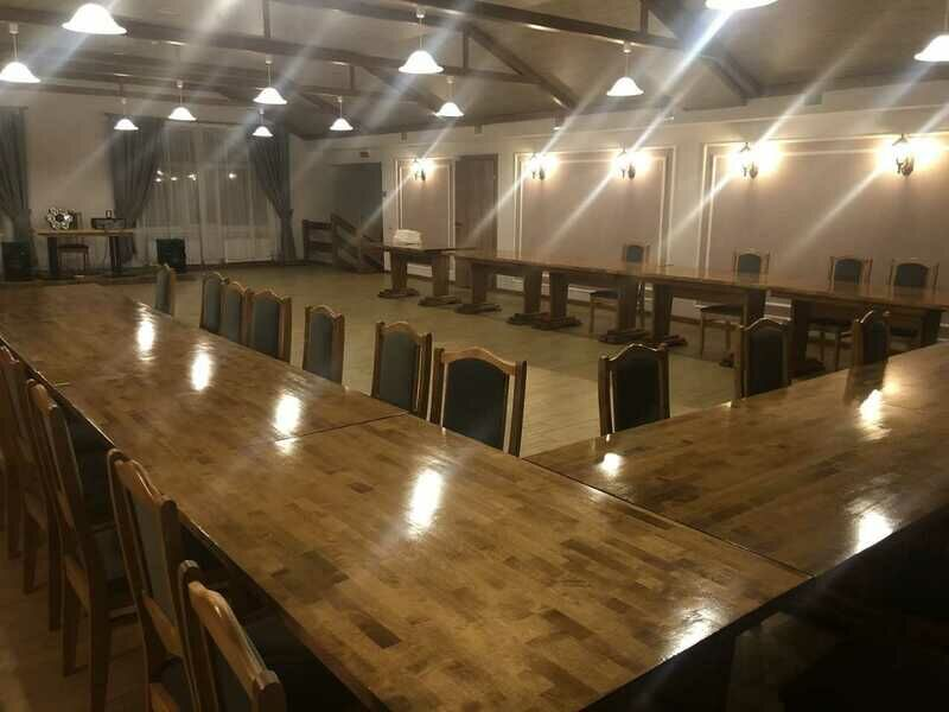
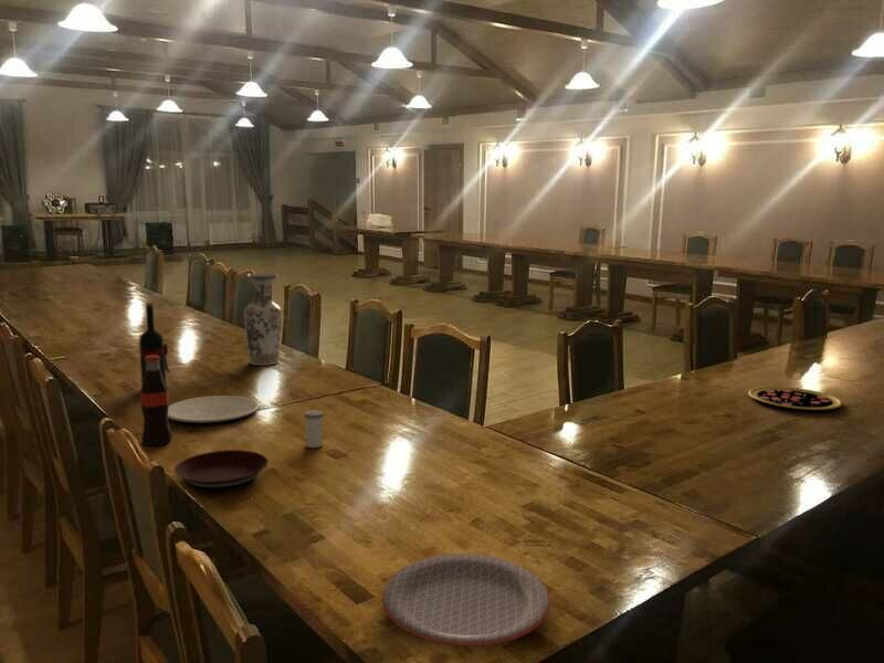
+ bottle [139,356,173,446]
+ wine bottle [138,302,171,388]
+ plate [173,449,270,490]
+ plate [381,552,551,648]
+ plate [168,394,260,424]
+ vase [243,273,283,367]
+ salt shaker [303,409,324,449]
+ pizza [747,386,843,411]
